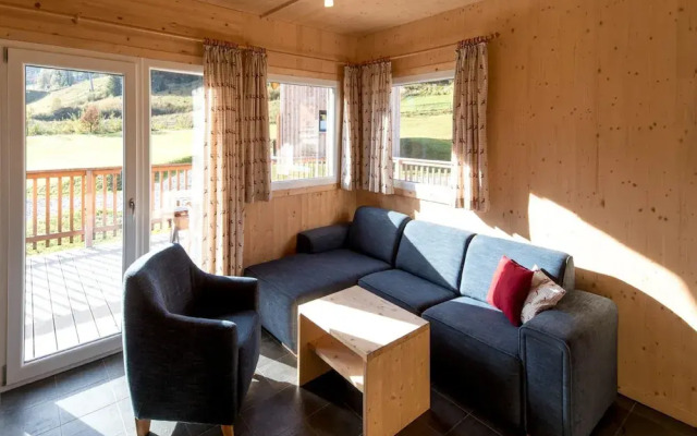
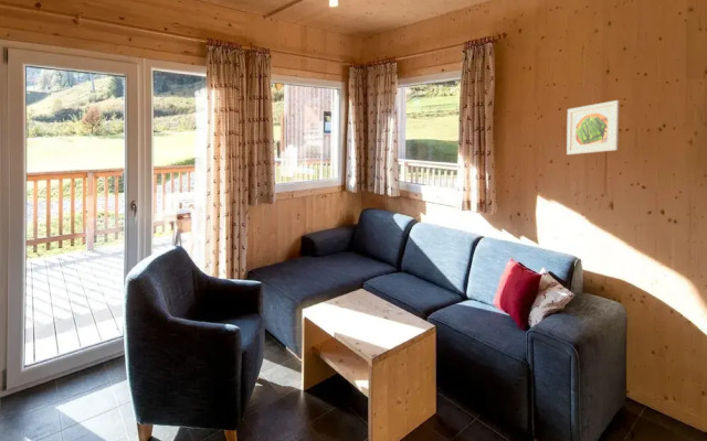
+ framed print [566,99,620,155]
